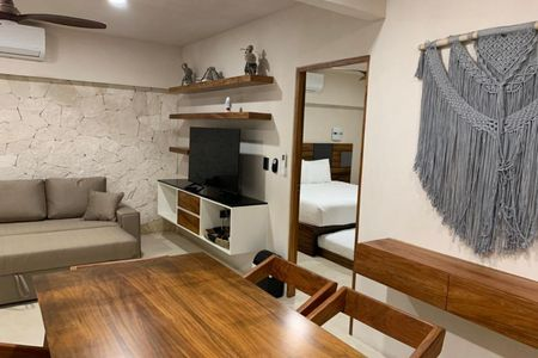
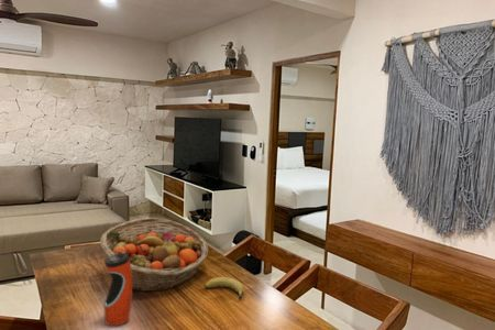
+ fruit basket [99,217,209,293]
+ water bottle [103,249,133,327]
+ fruit [204,276,244,300]
